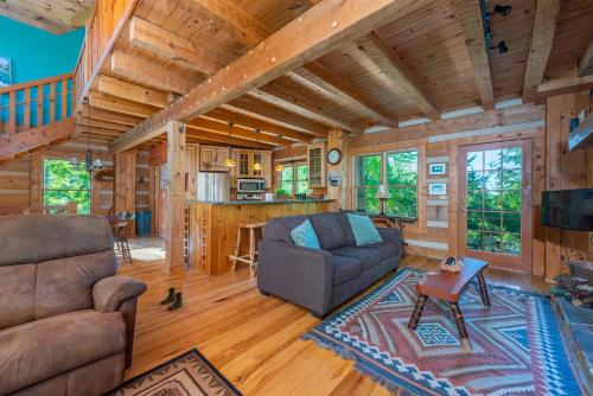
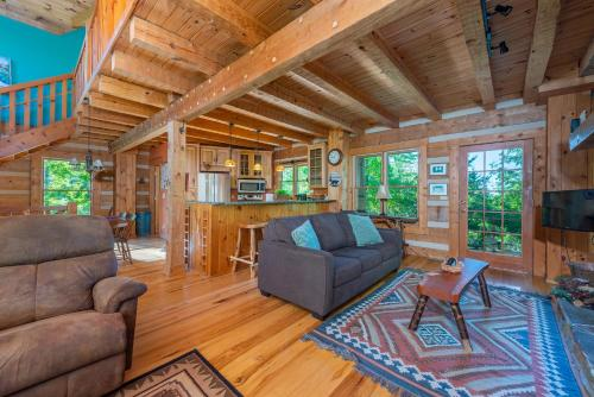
- boots [159,287,184,311]
